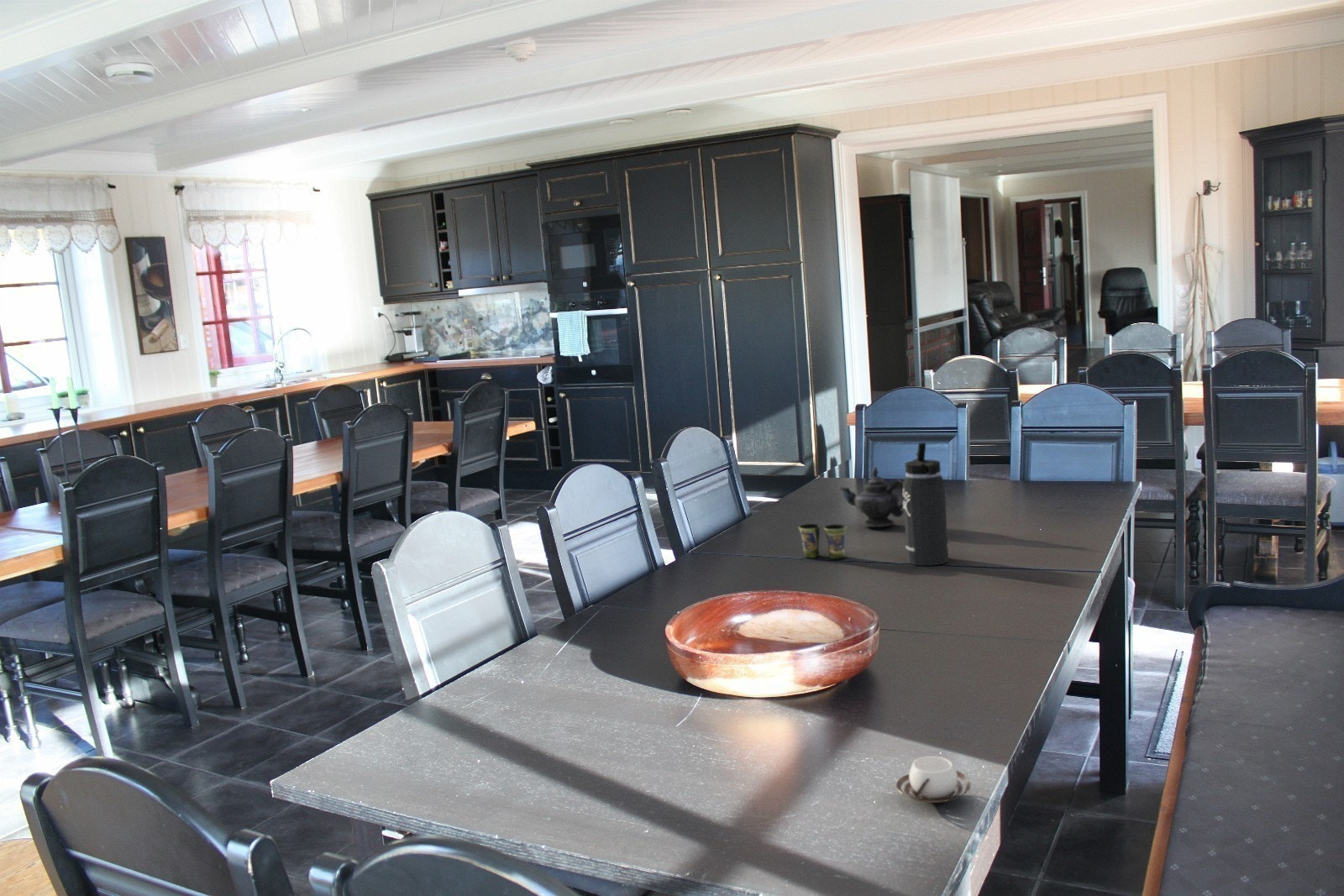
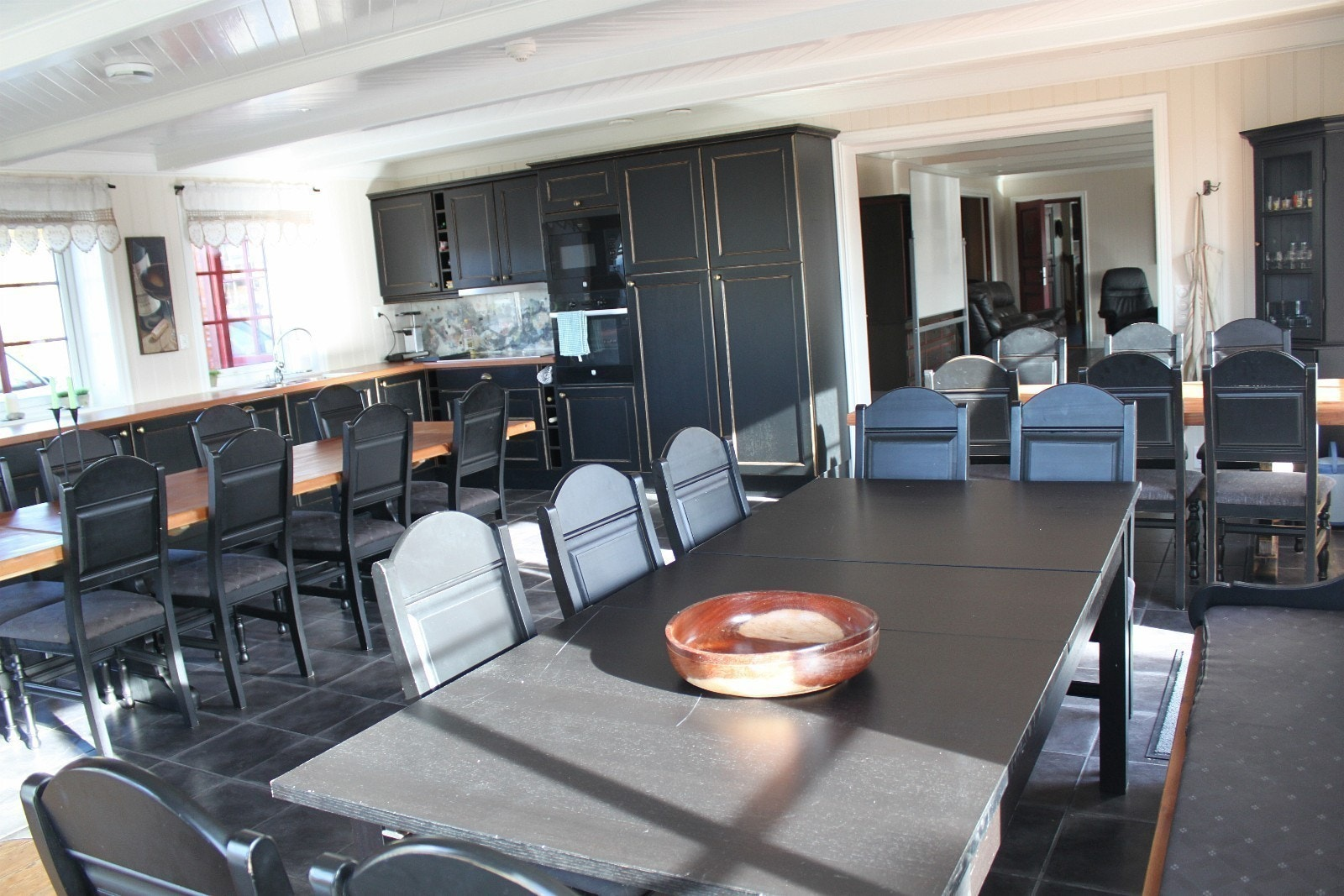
- teapot [839,466,905,528]
- cup [895,755,972,804]
- cup [798,523,848,559]
- thermos bottle [901,442,949,567]
